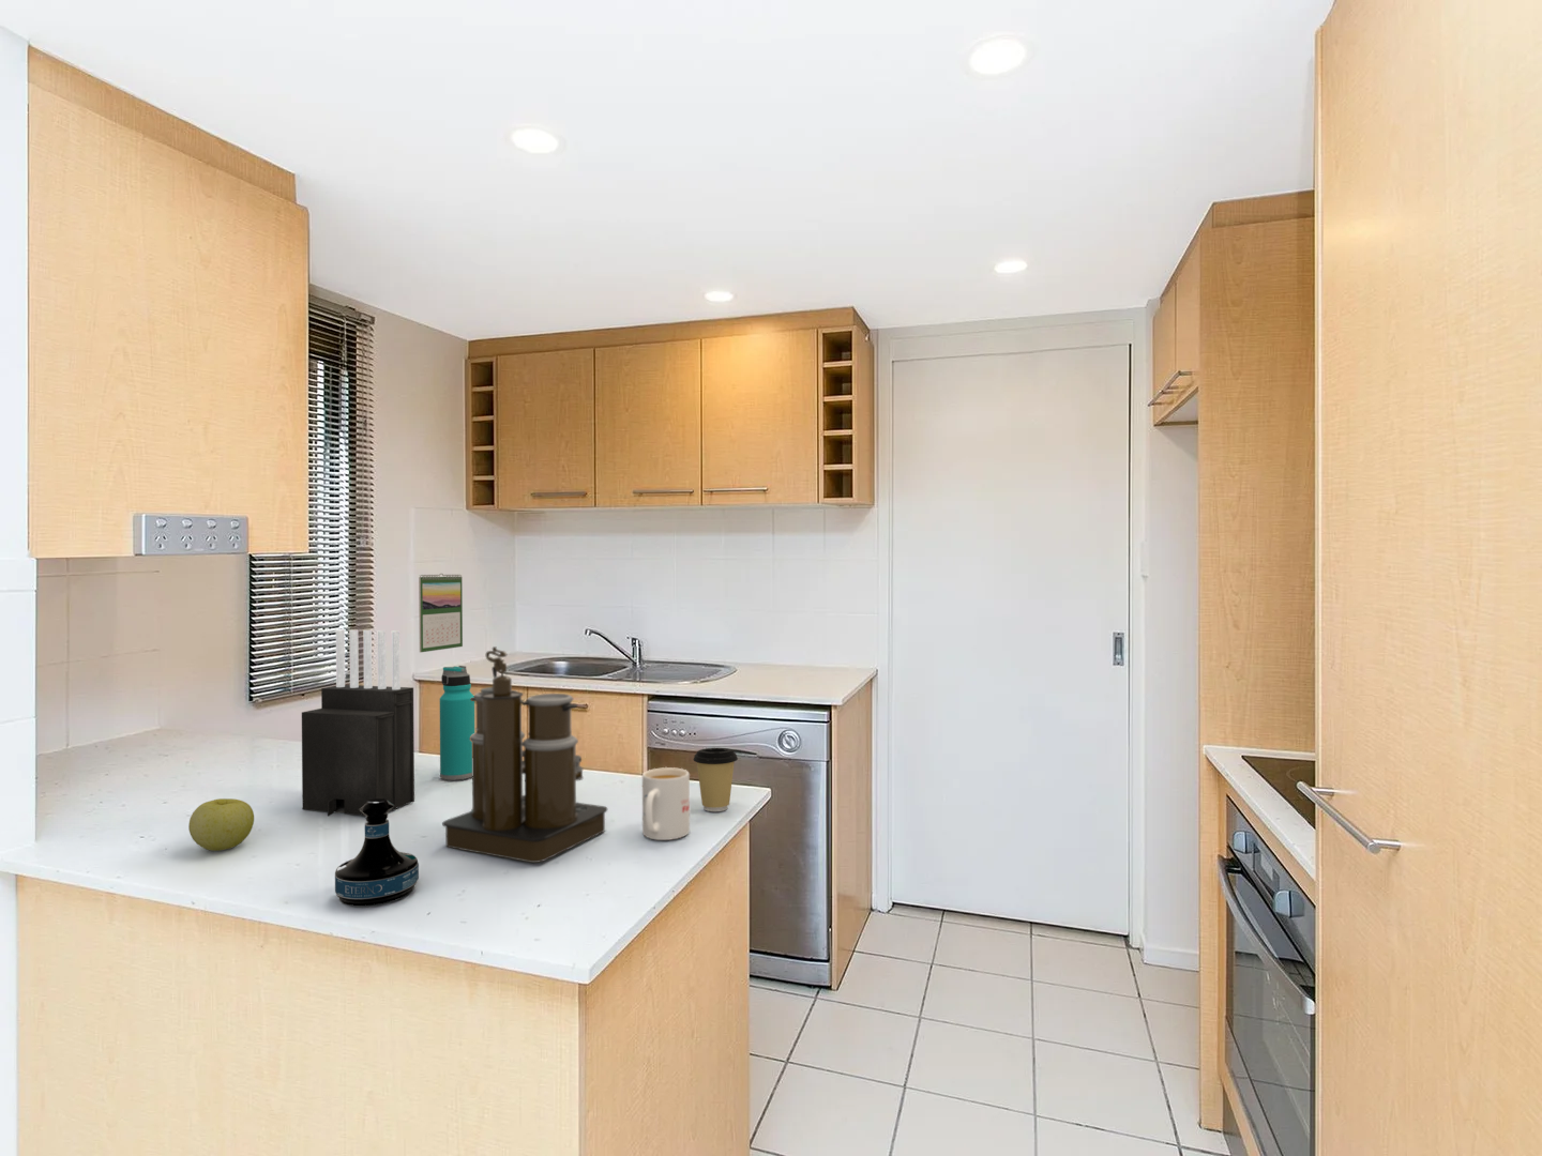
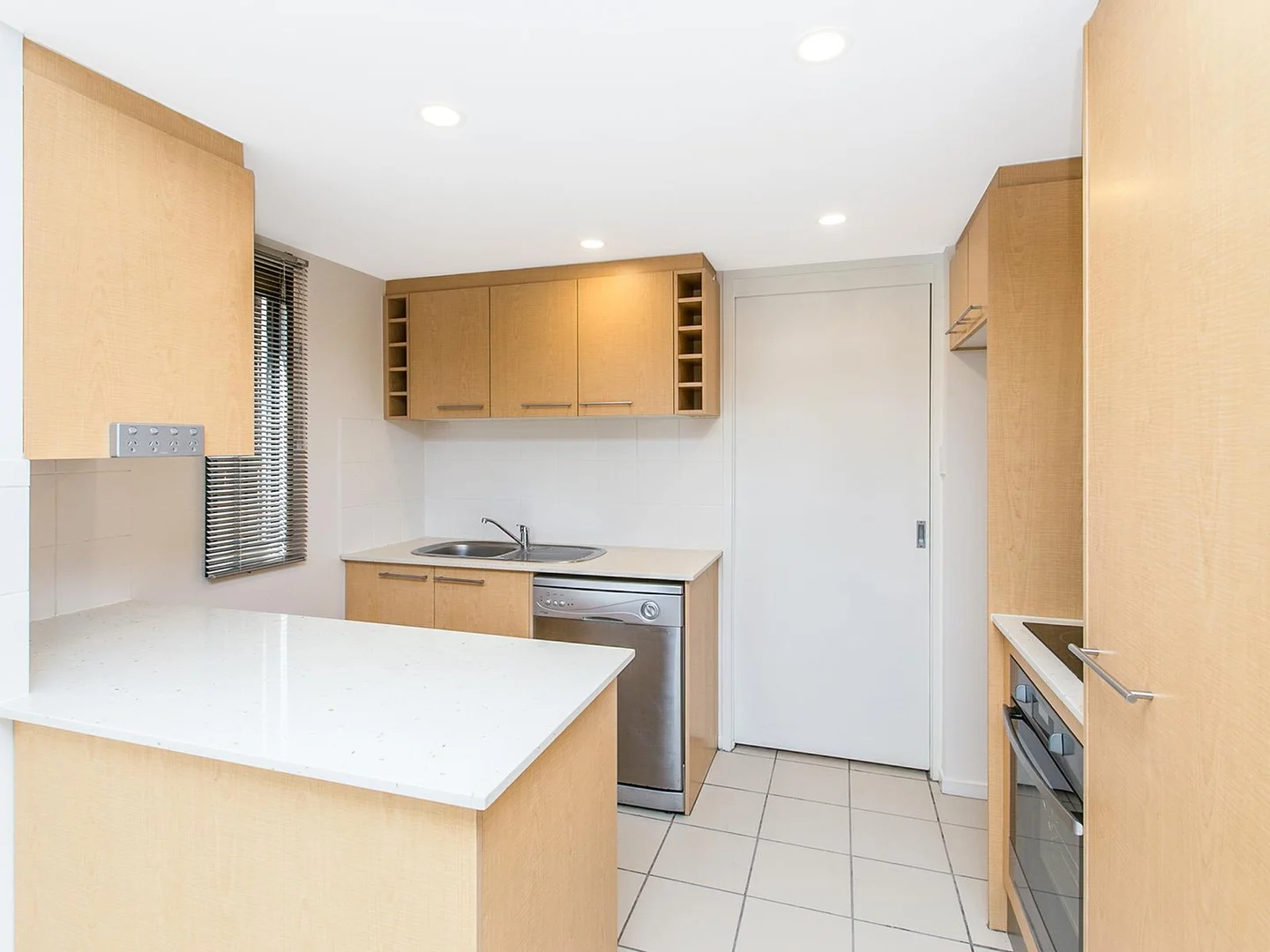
- knife block [301,628,415,817]
- coffee cup [693,747,739,812]
- coffee maker [441,646,608,863]
- calendar [418,573,464,653]
- apple [187,798,255,852]
- mug [641,766,691,841]
- water bottle [440,664,476,781]
- tequila bottle [334,799,420,907]
